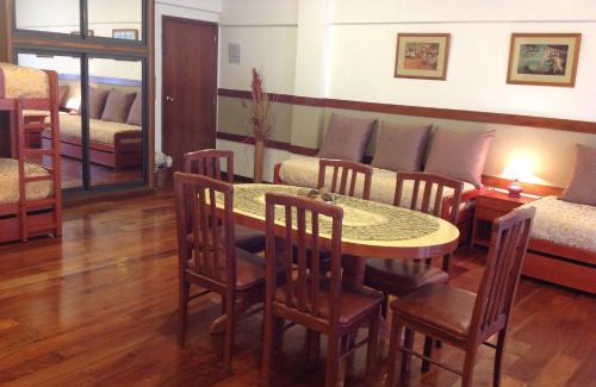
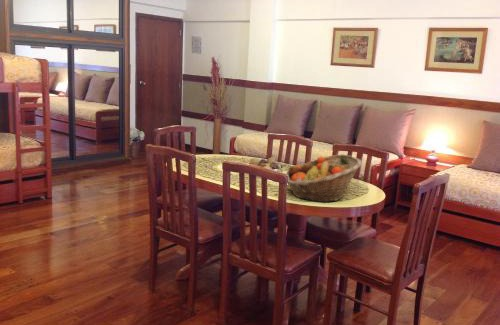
+ fruit basket [285,153,363,204]
